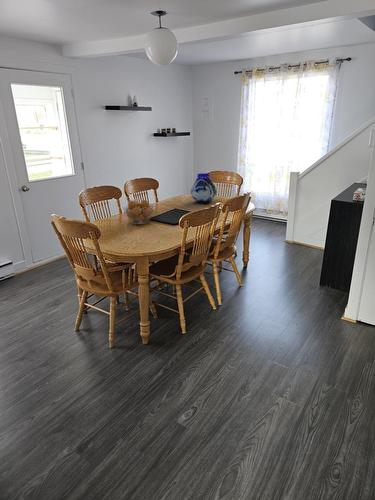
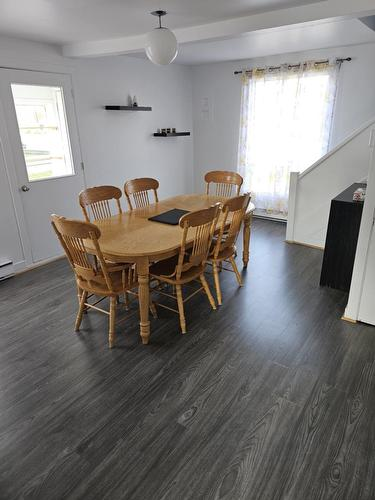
- fruit basket [122,199,156,225]
- vase [189,172,217,204]
